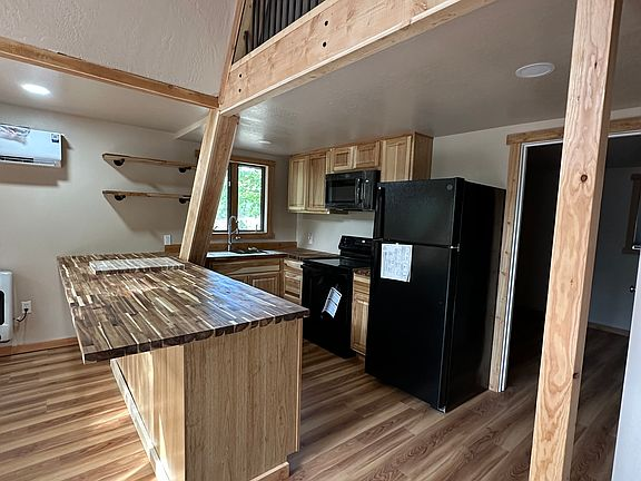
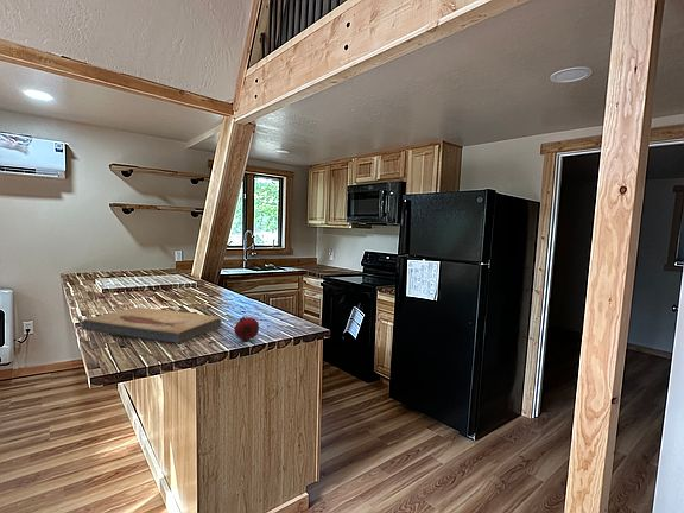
+ fruit [233,316,260,341]
+ fish fossil [81,306,222,344]
